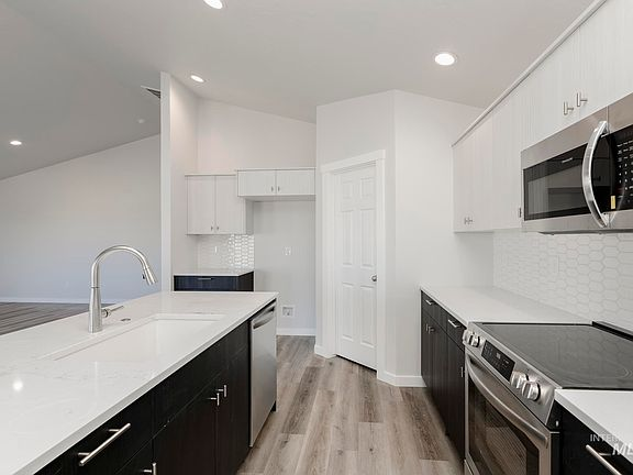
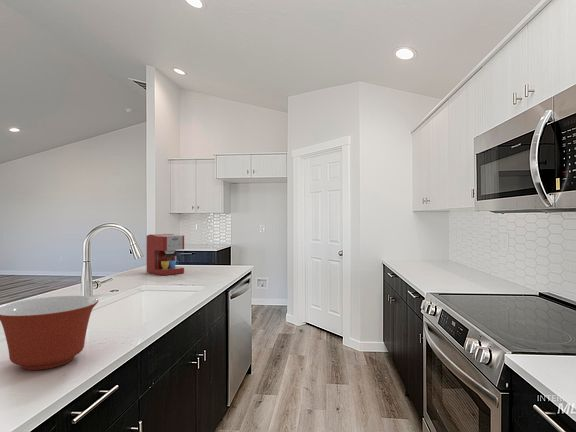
+ mixing bowl [0,295,99,371]
+ coffee maker [146,233,185,276]
